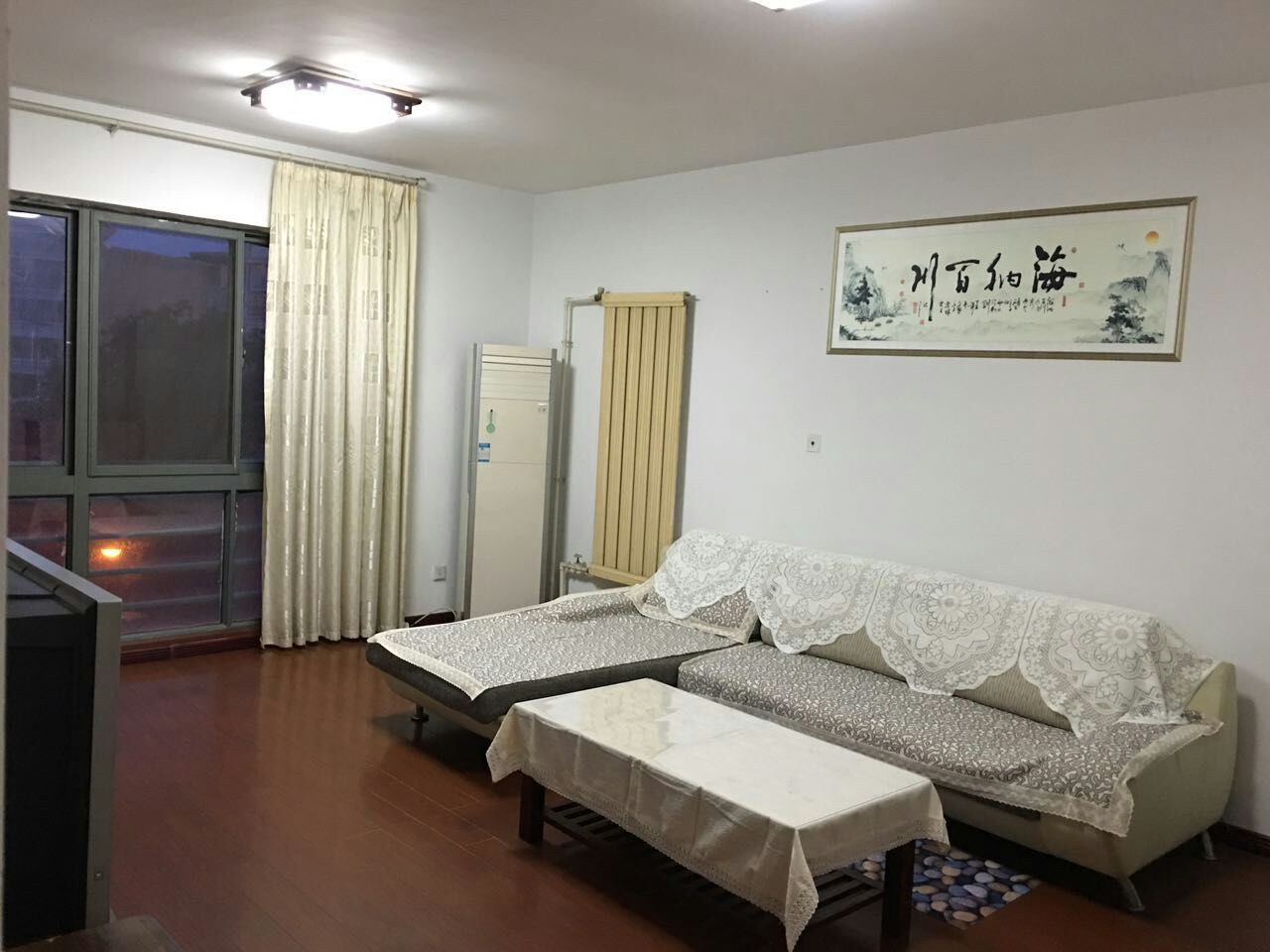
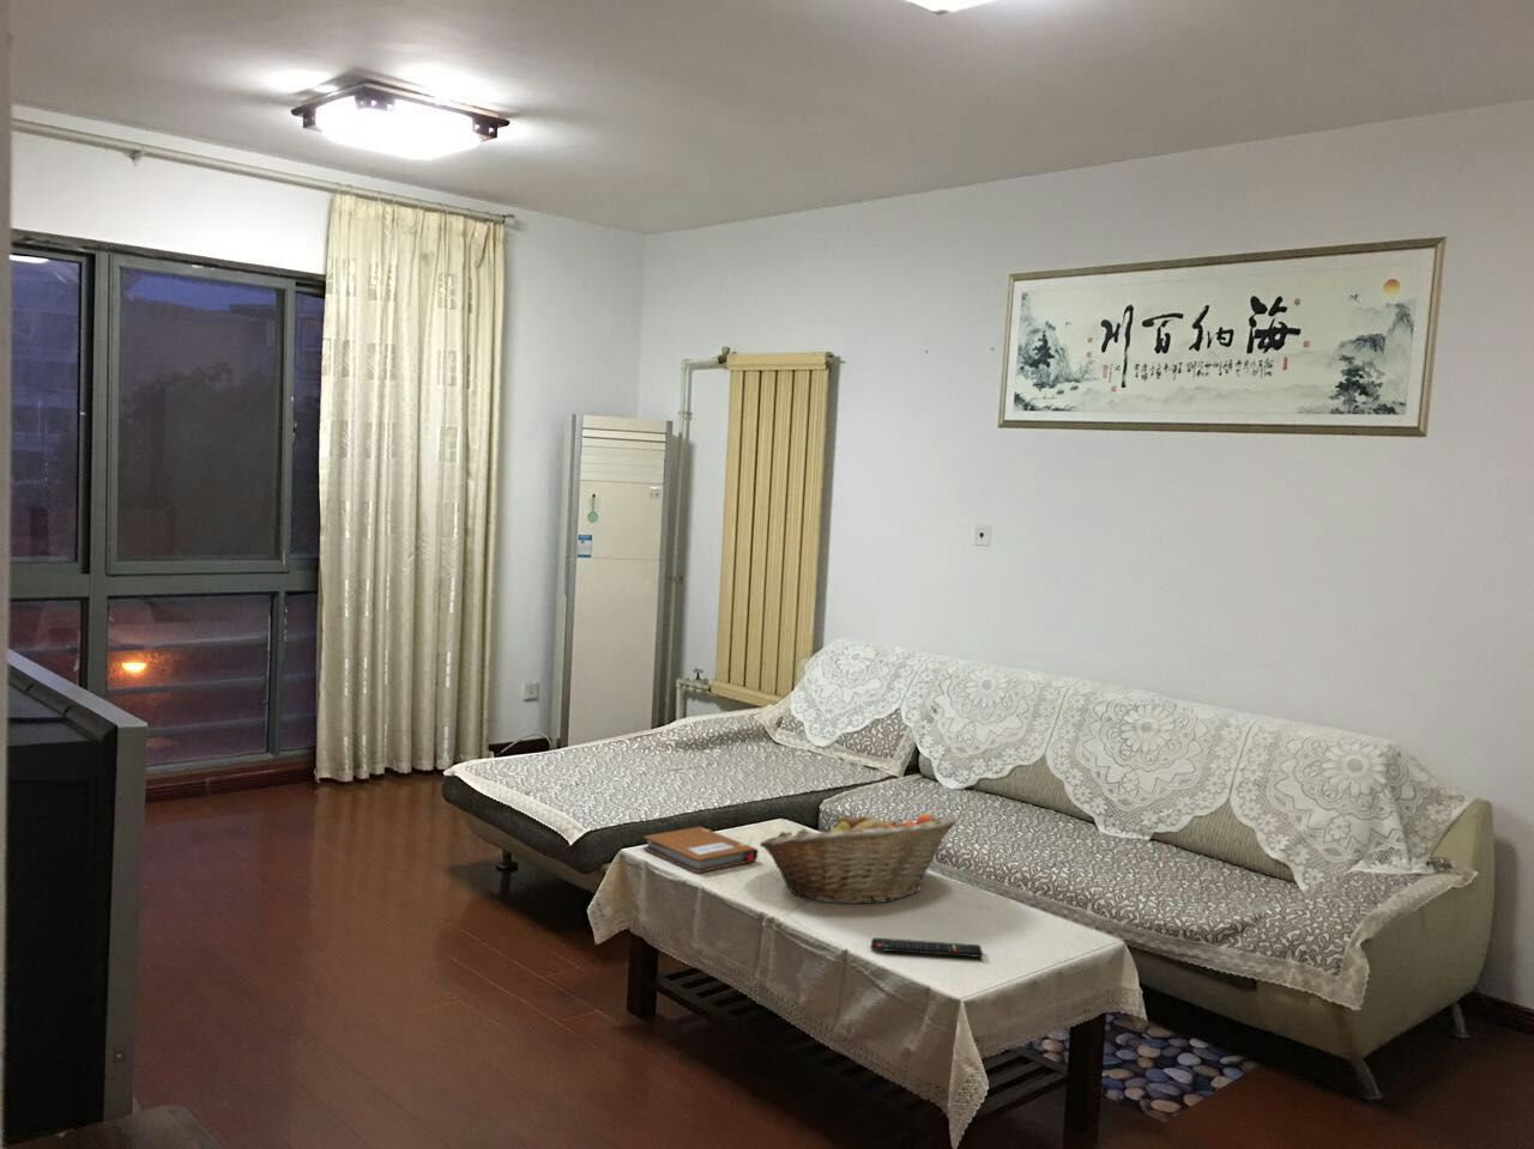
+ notebook [643,826,760,874]
+ fruit basket [759,809,958,905]
+ remote control [870,937,984,958]
